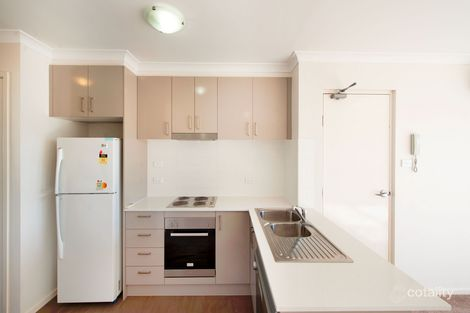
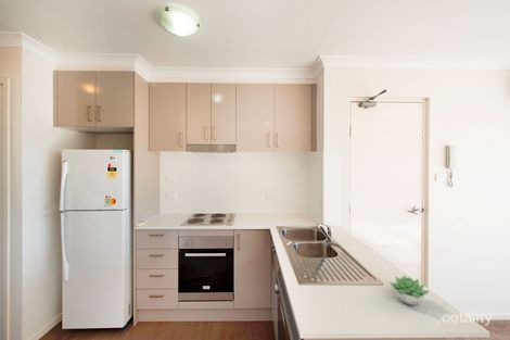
+ succulent plant [388,275,431,306]
